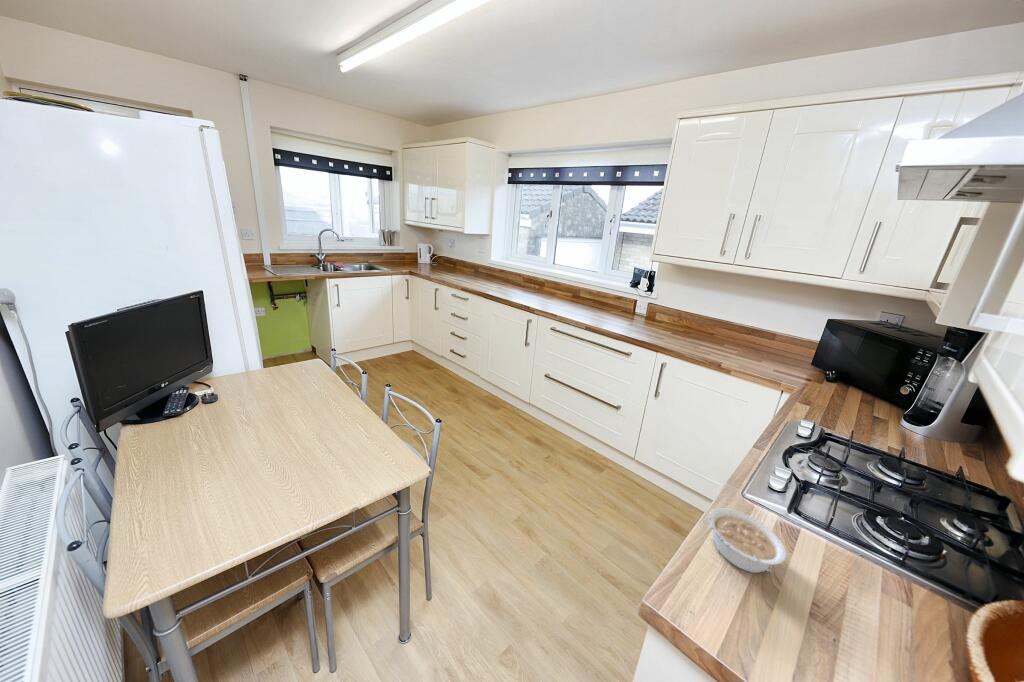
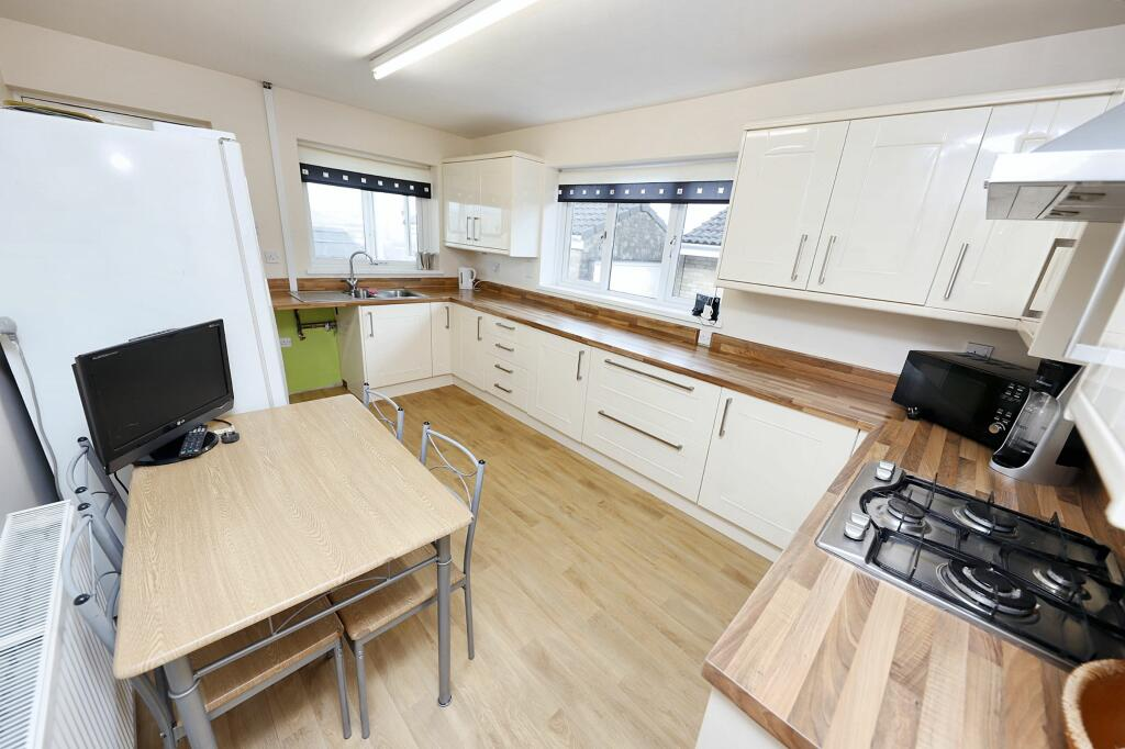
- legume [708,507,787,574]
